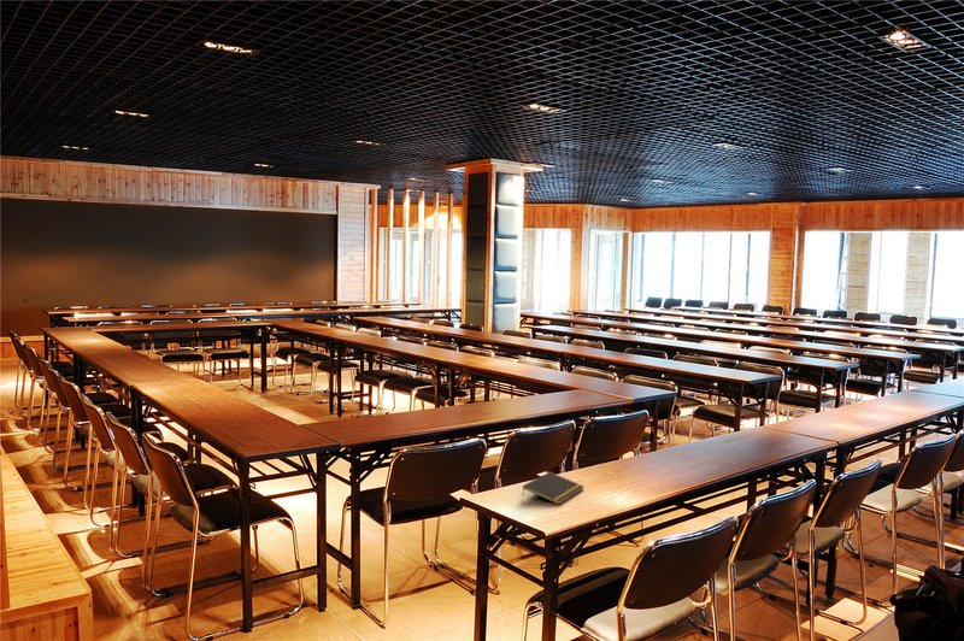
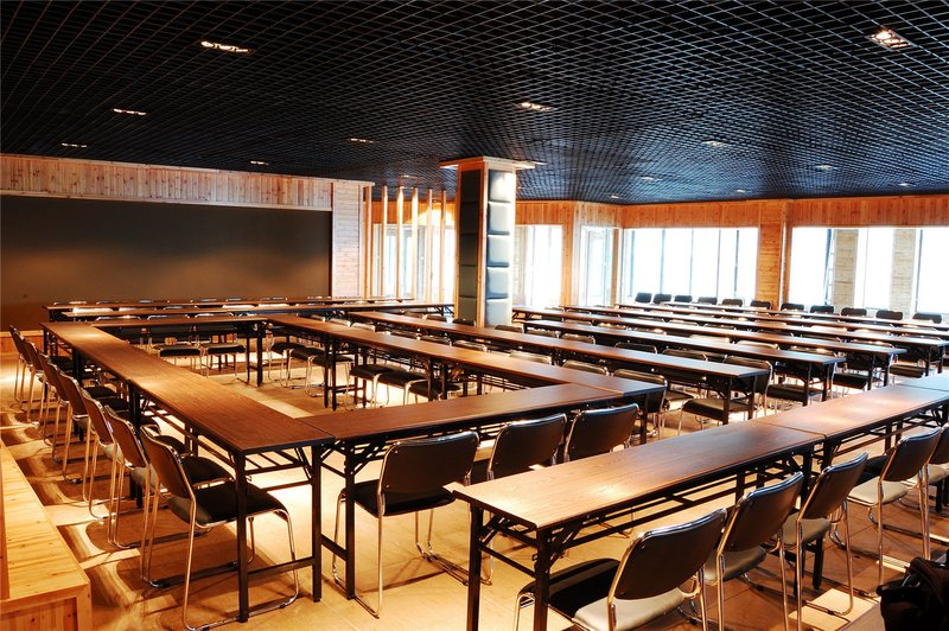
- notepad [521,471,586,506]
